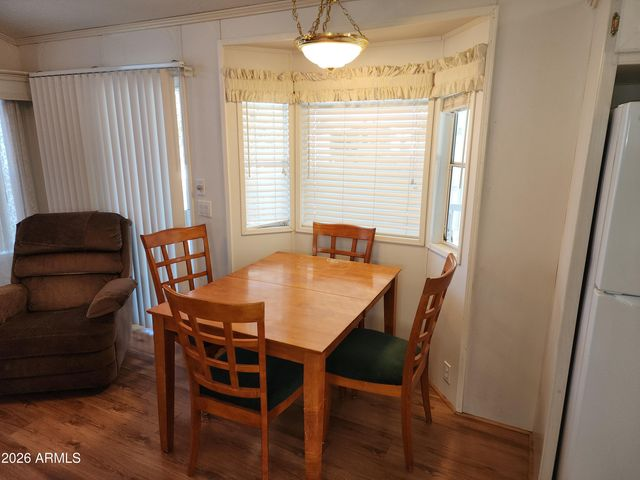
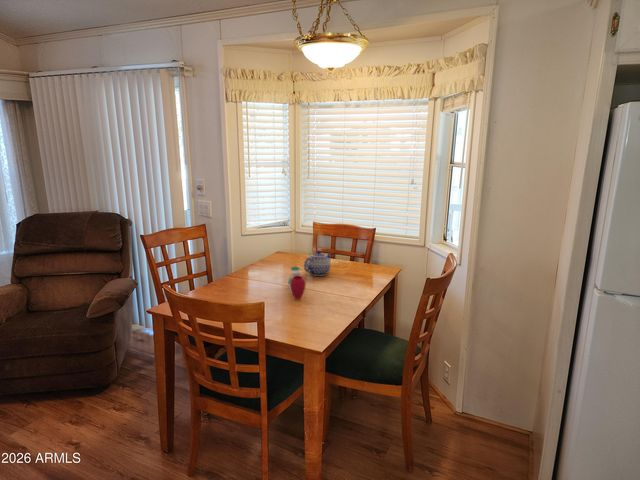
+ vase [287,266,306,300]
+ teapot [303,249,333,277]
